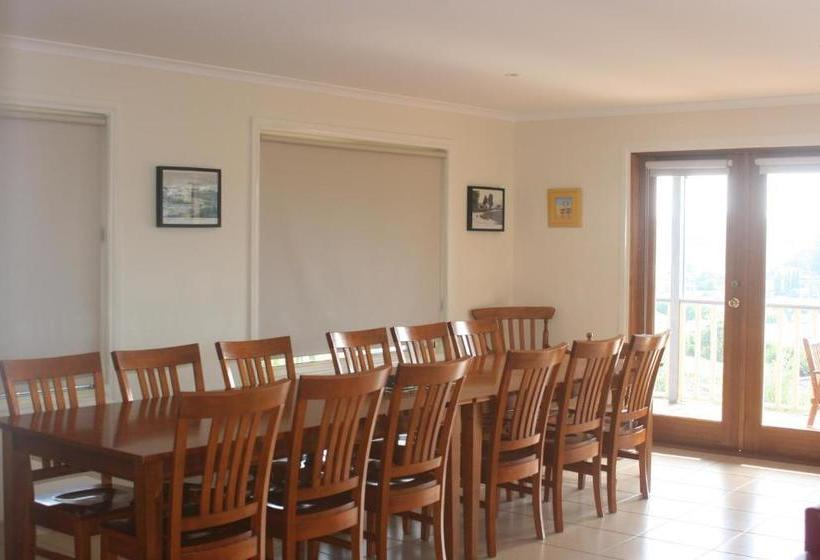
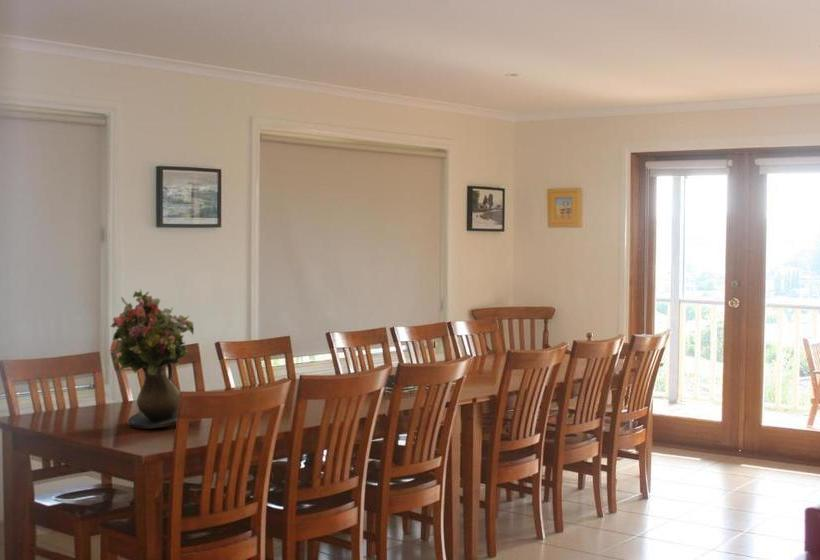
+ bouquet [108,288,195,429]
